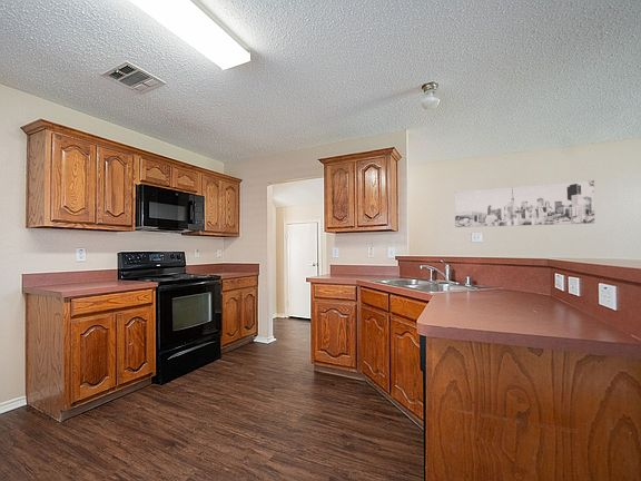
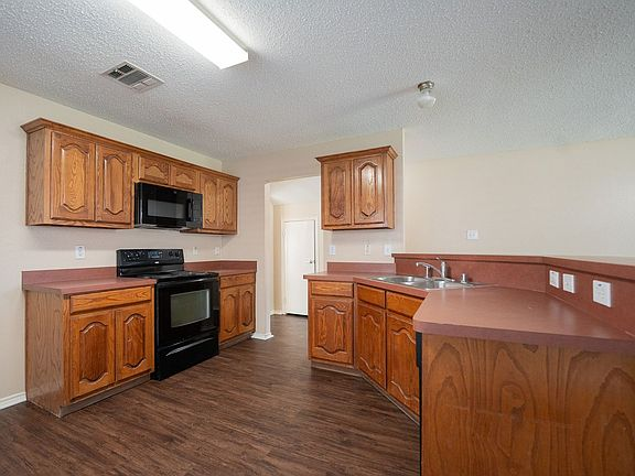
- wall art [454,179,595,228]
